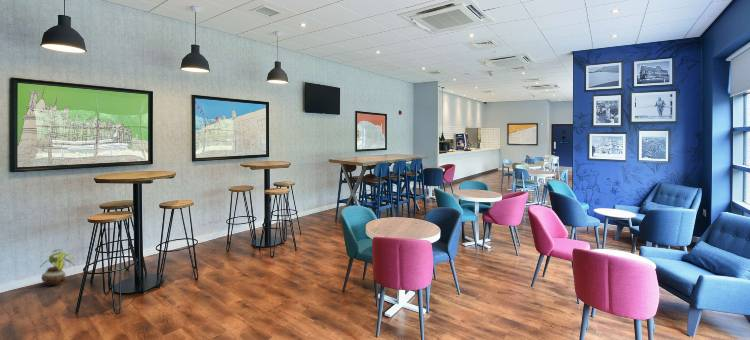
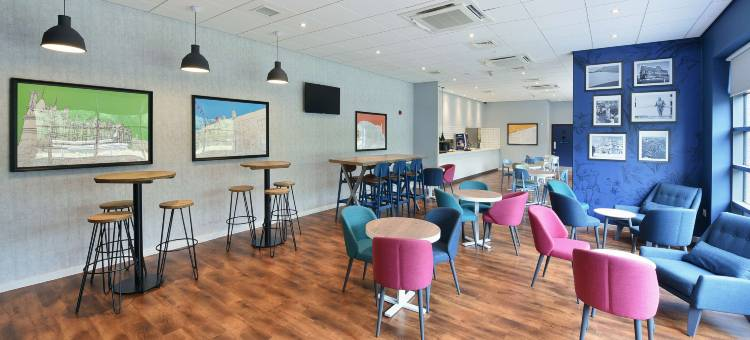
- potted plant [39,248,75,286]
